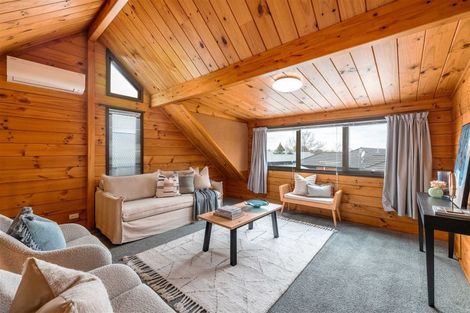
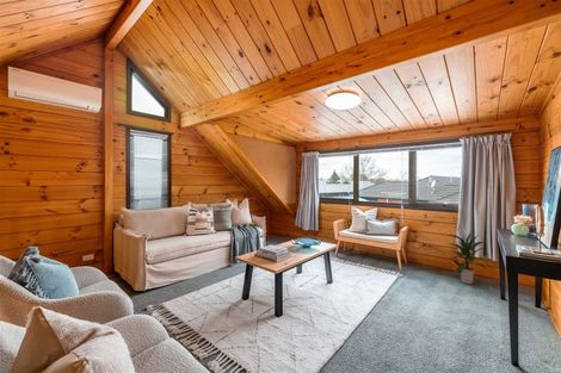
+ indoor plant [445,231,489,285]
